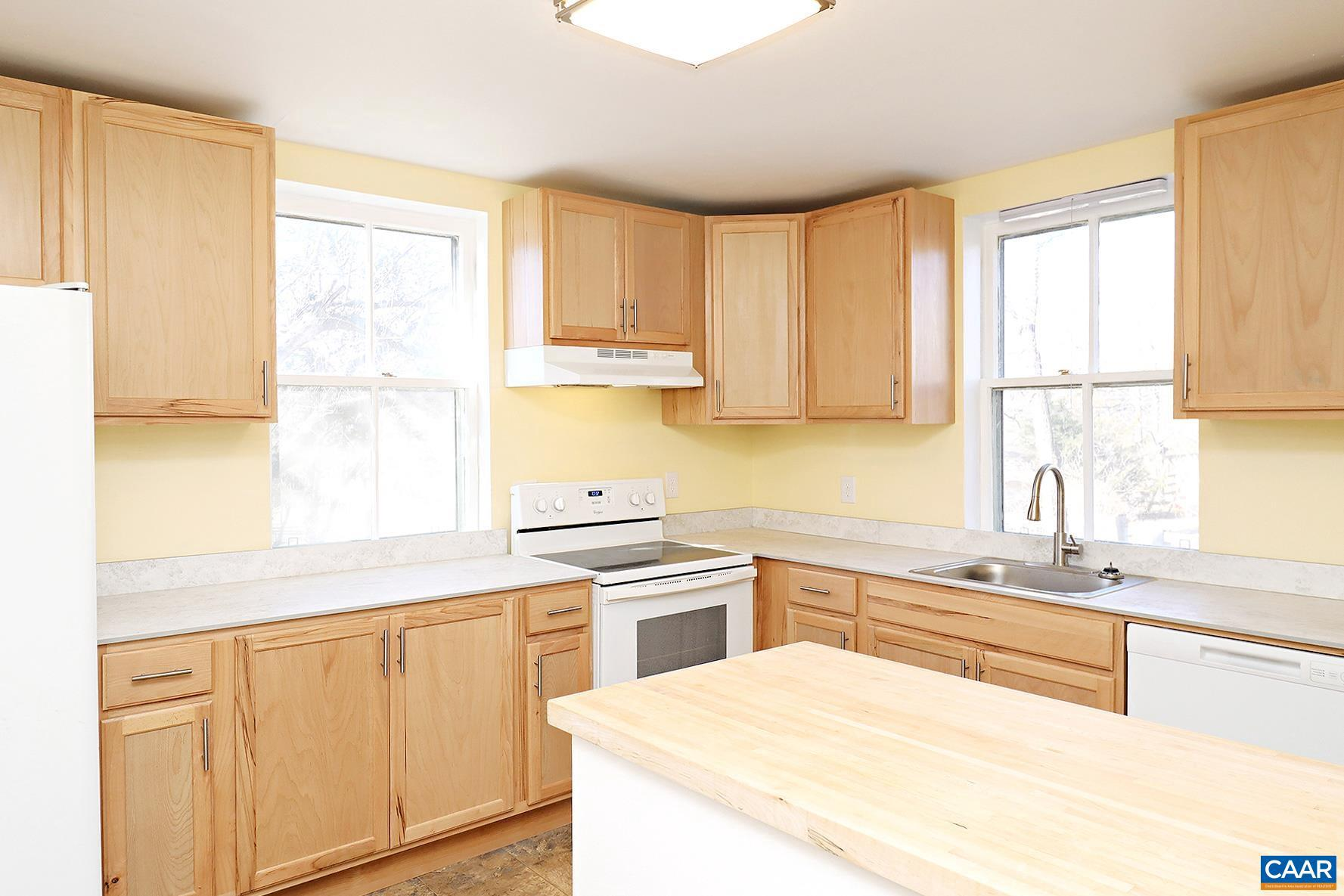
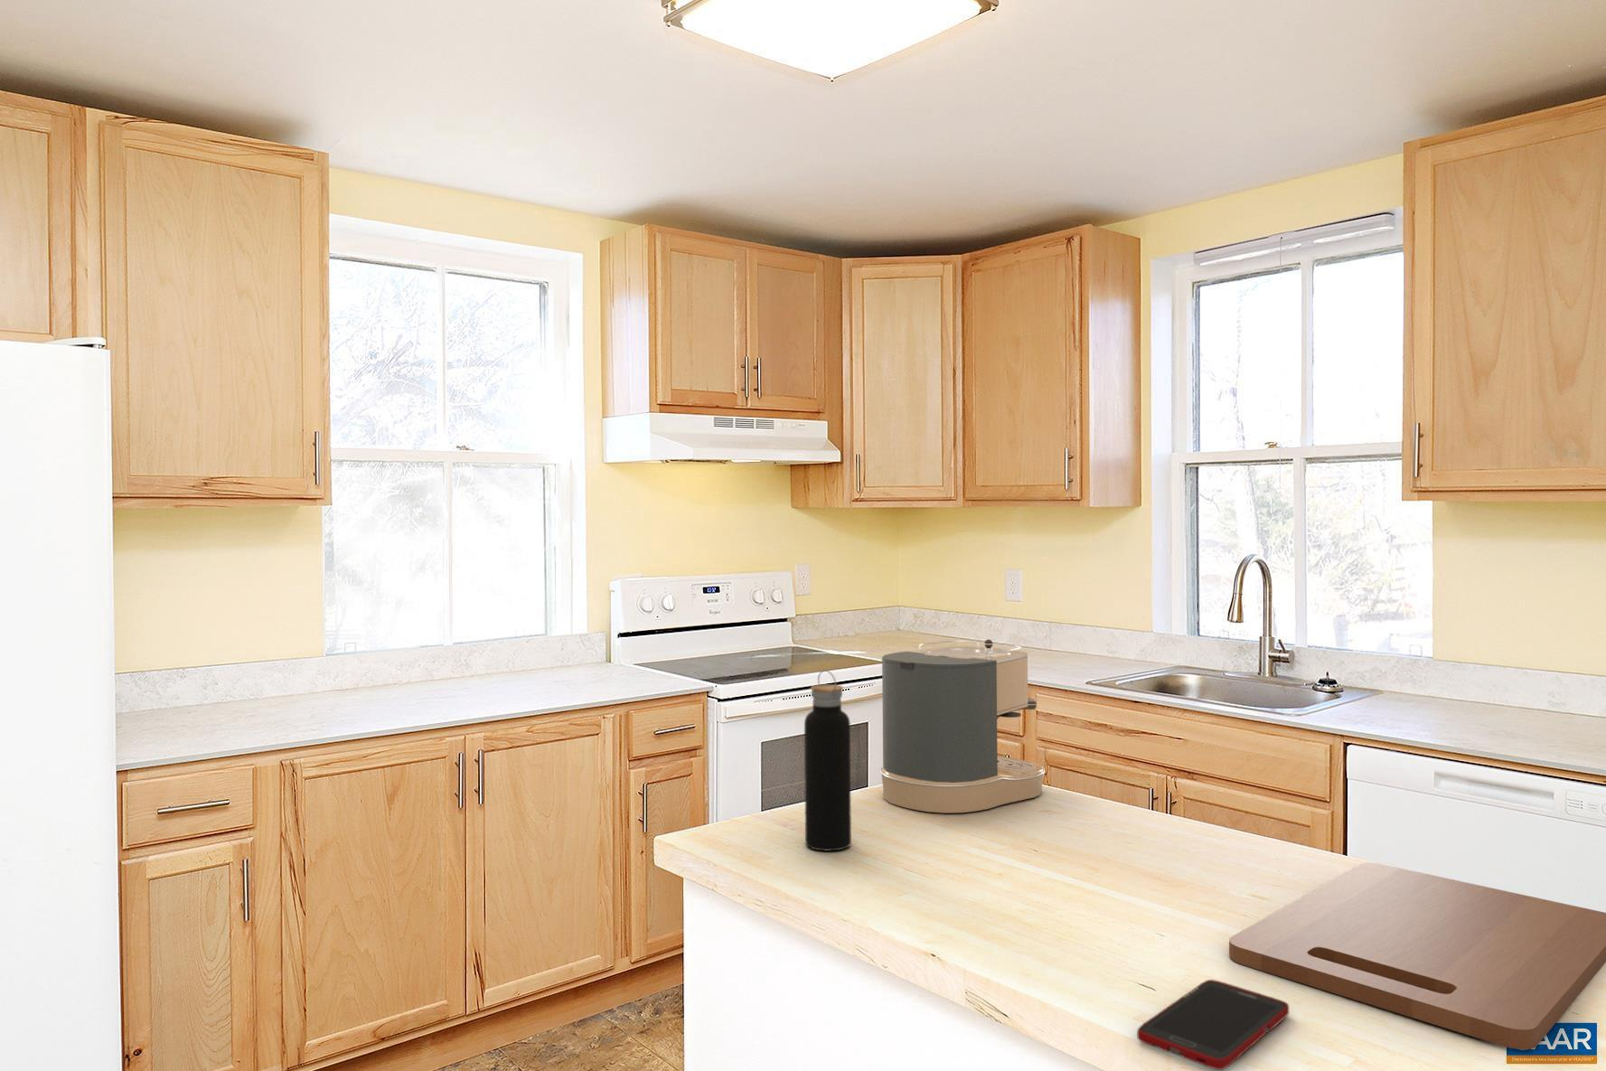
+ cell phone [1136,979,1289,1071]
+ coffee maker [879,639,1046,814]
+ water bottle [803,669,852,851]
+ cutting board [1228,862,1606,1051]
